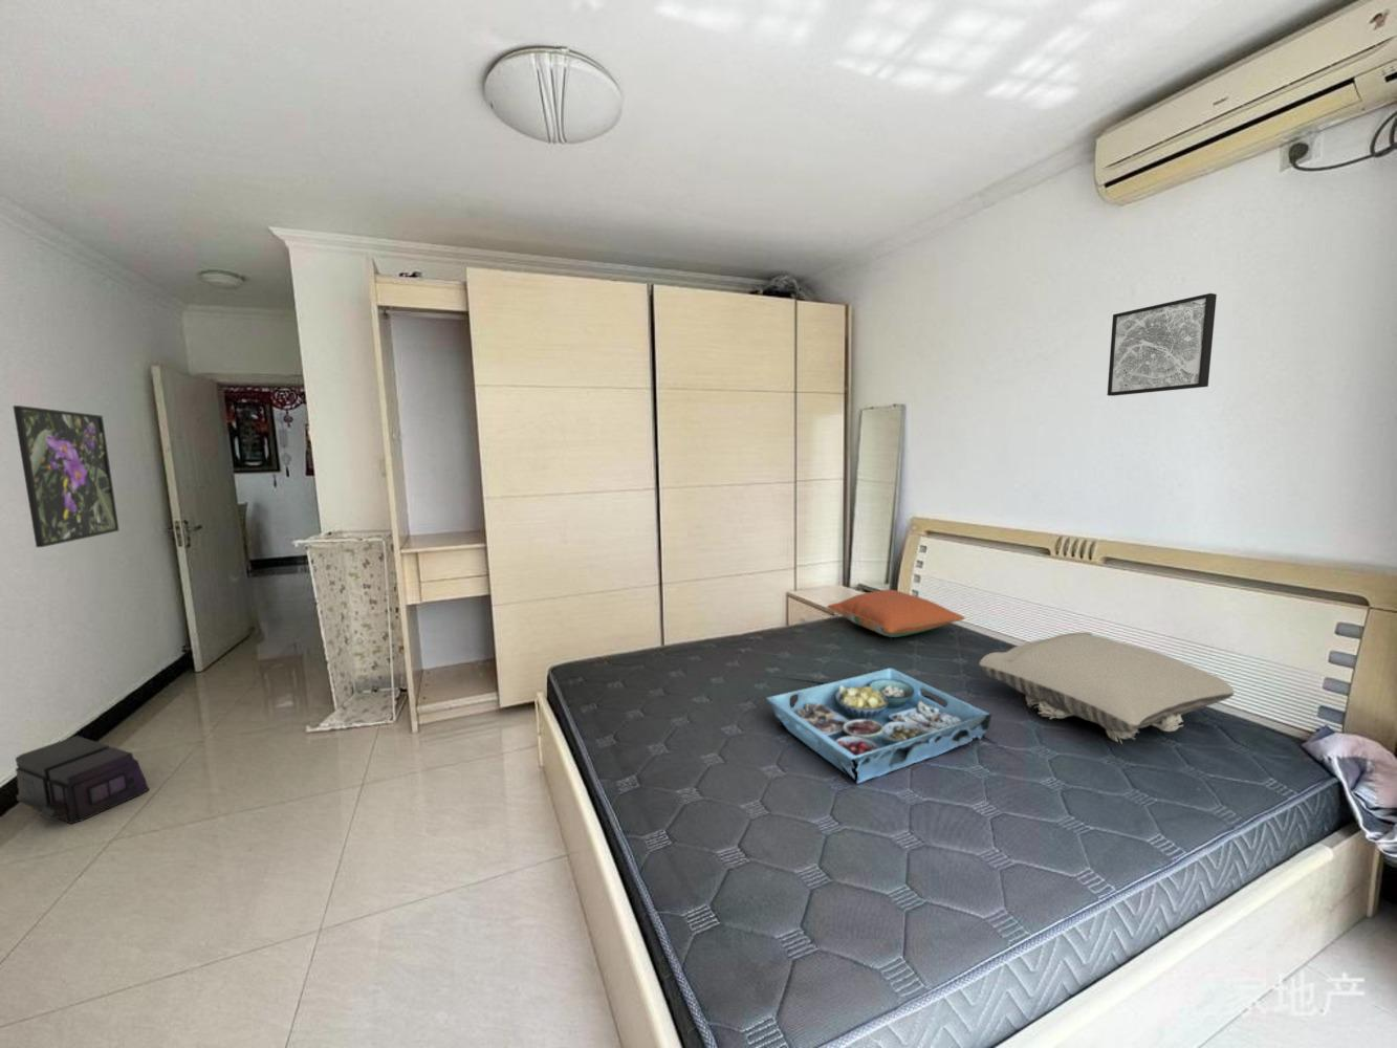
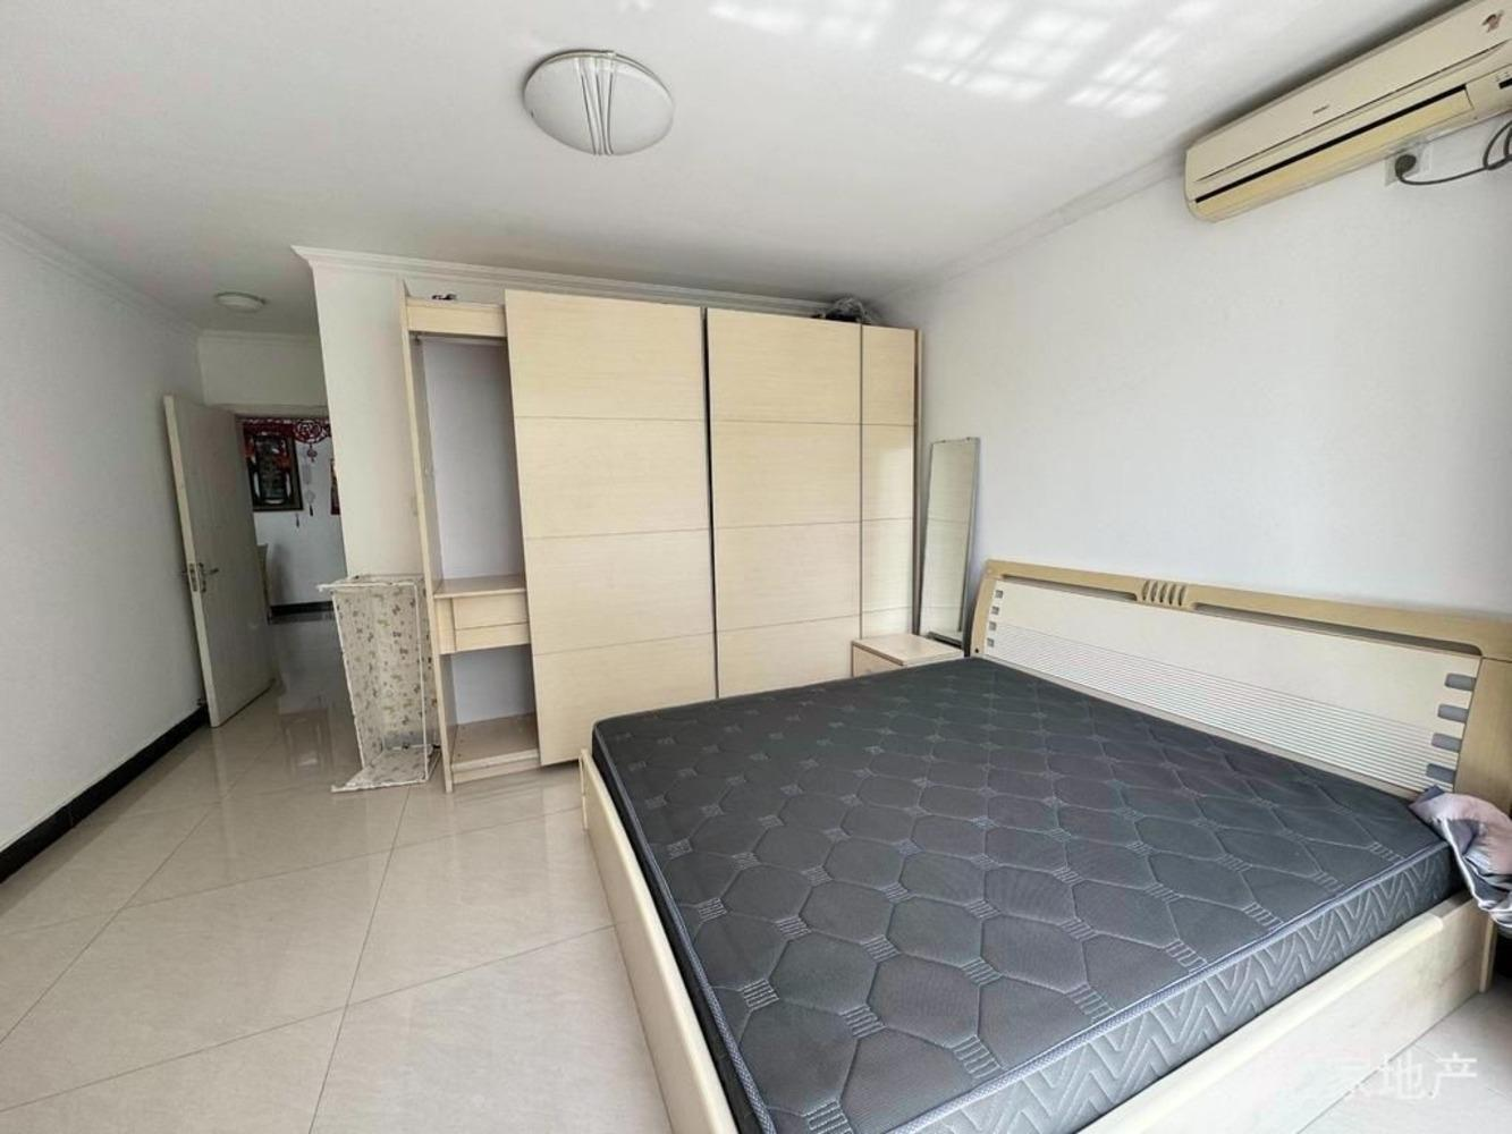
- pillow [978,631,1235,745]
- serving tray [765,666,993,785]
- pillow [826,589,967,638]
- air purifier [14,734,151,825]
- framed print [12,404,120,548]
- wall art [1106,293,1218,397]
